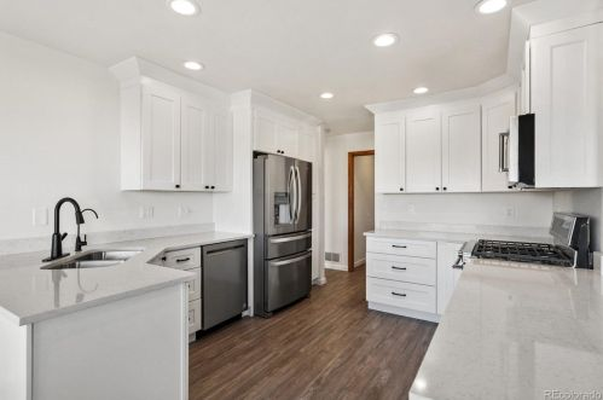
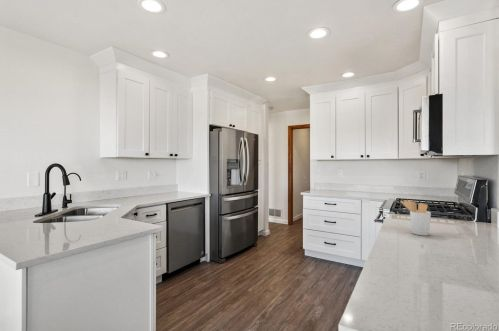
+ utensil holder [399,199,432,236]
